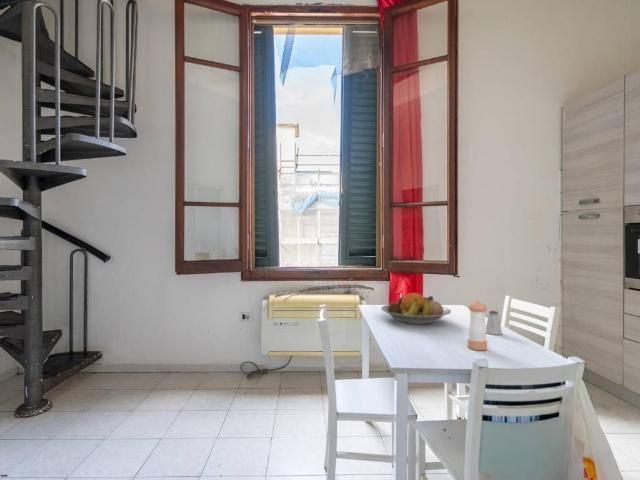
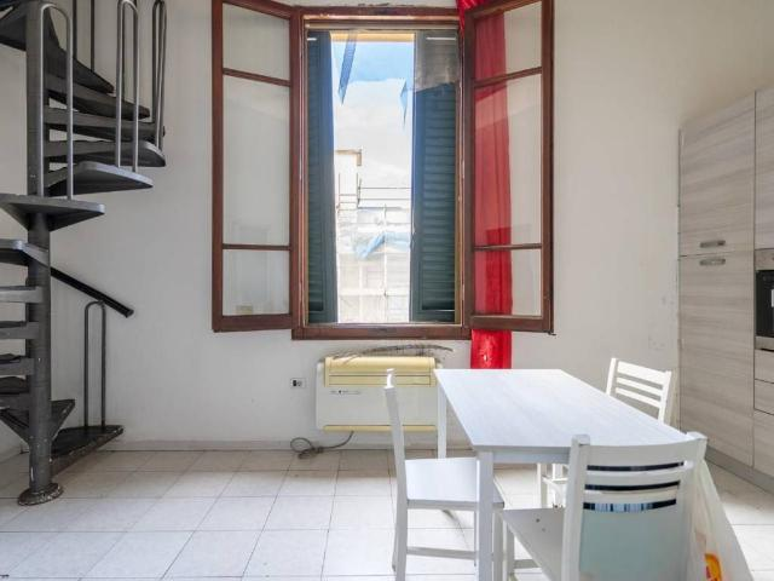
- pepper shaker [467,300,488,351]
- fruit bowl [380,292,452,325]
- saltshaker [485,310,503,336]
